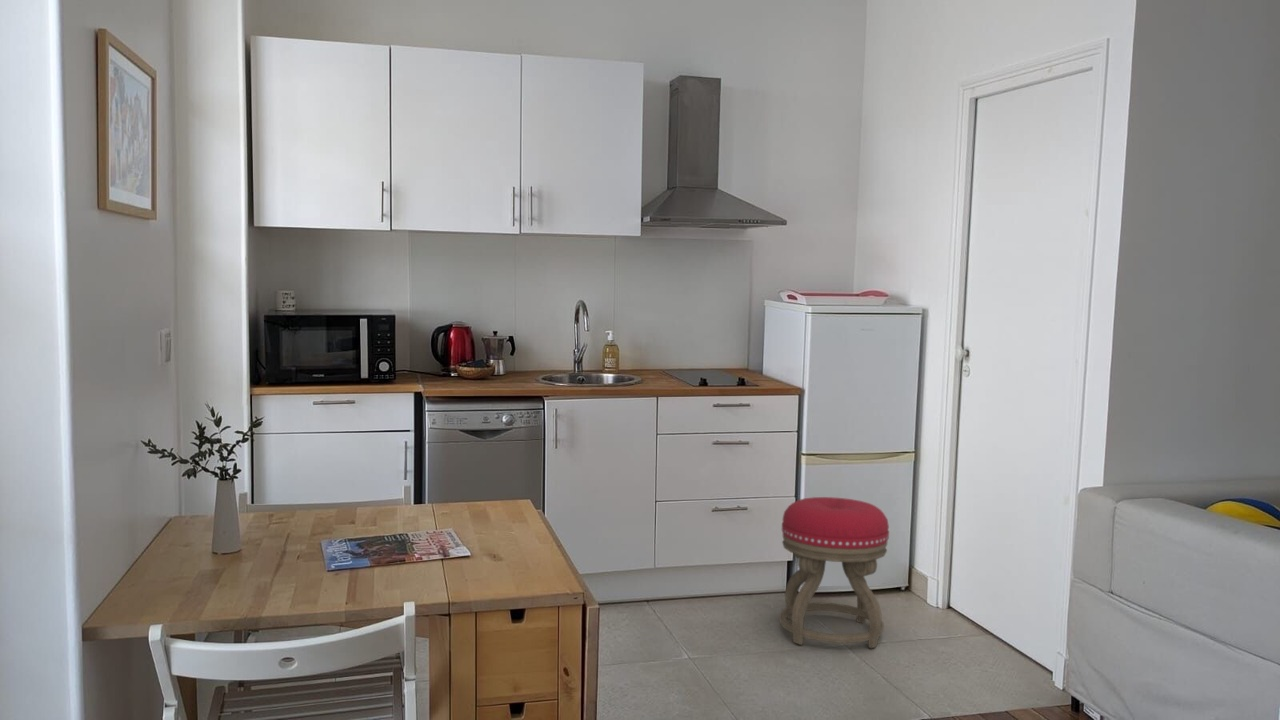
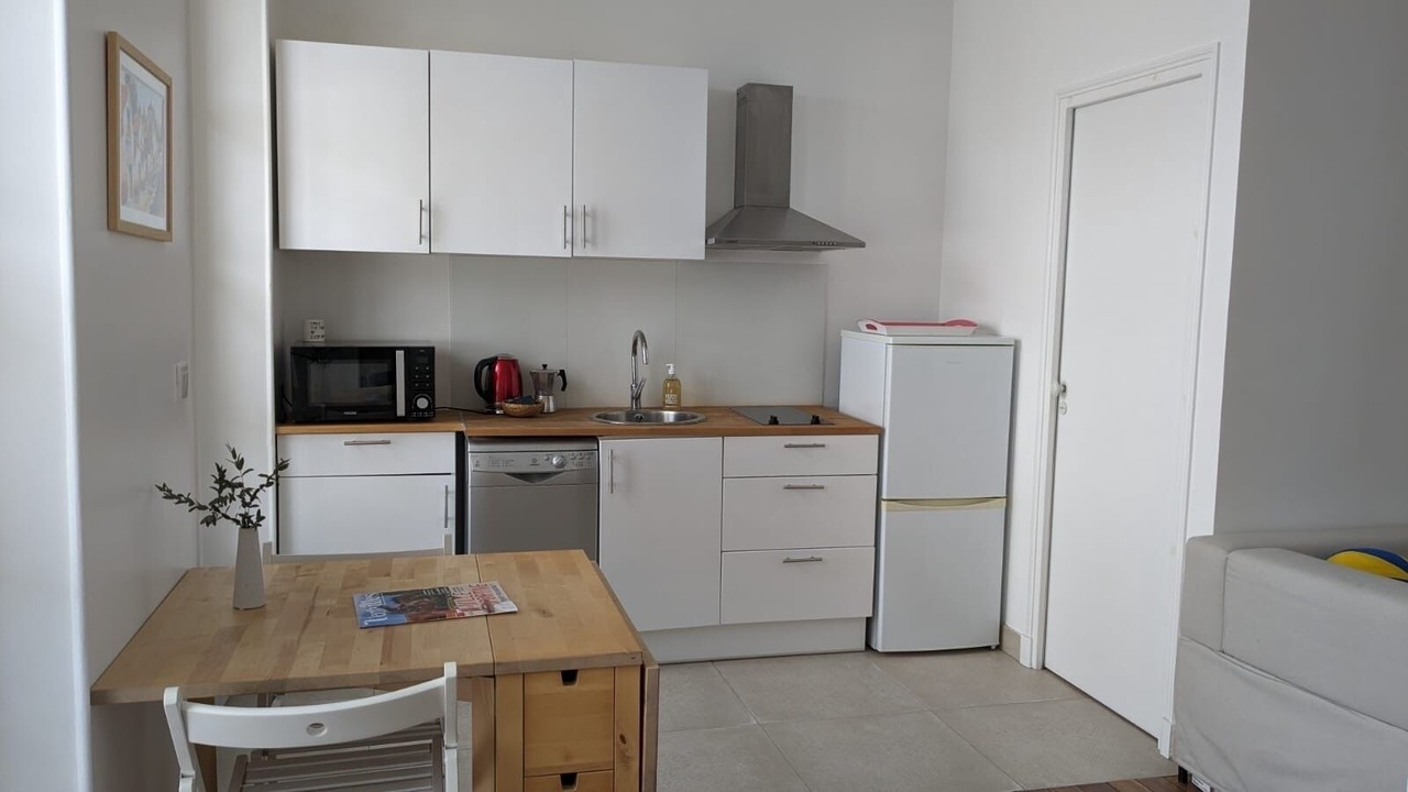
- stool [778,496,890,649]
